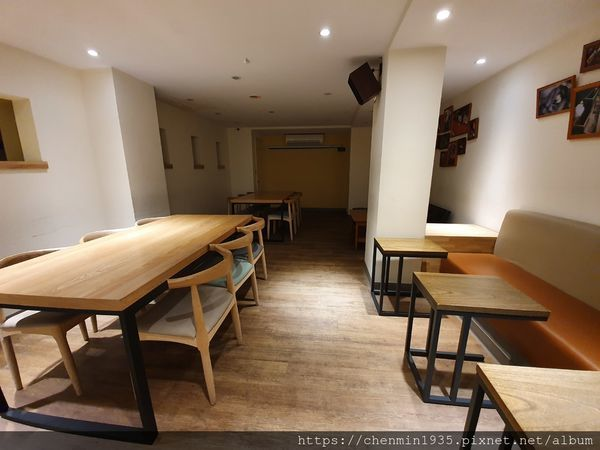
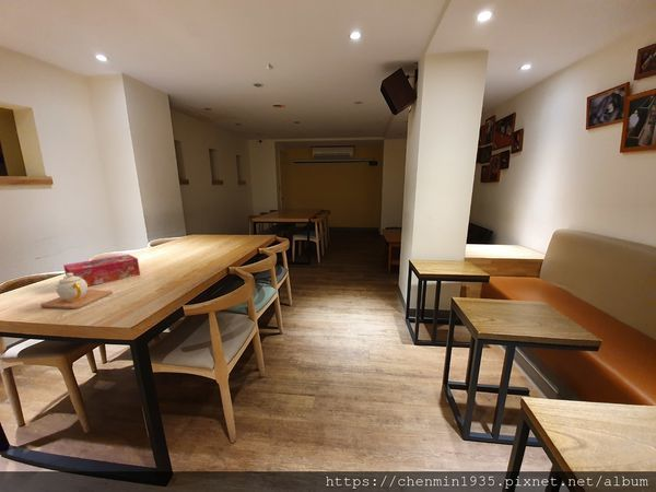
+ tissue box [62,254,141,288]
+ teapot [40,273,114,309]
